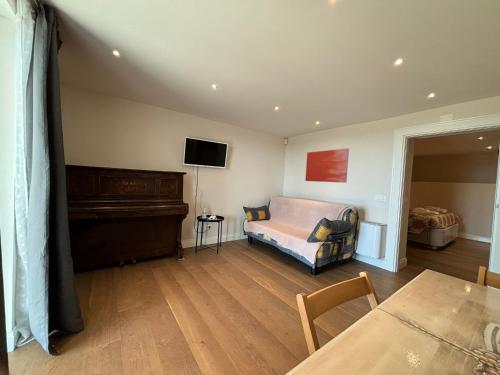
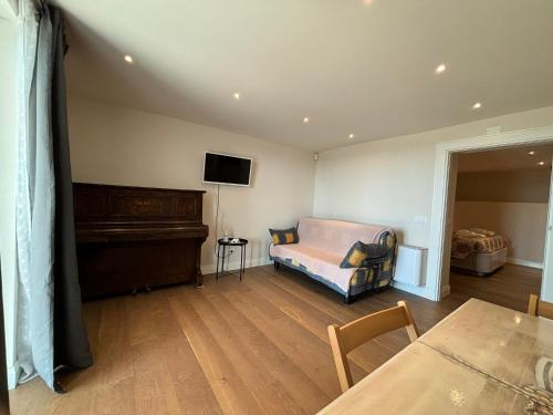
- wall art [304,147,350,184]
